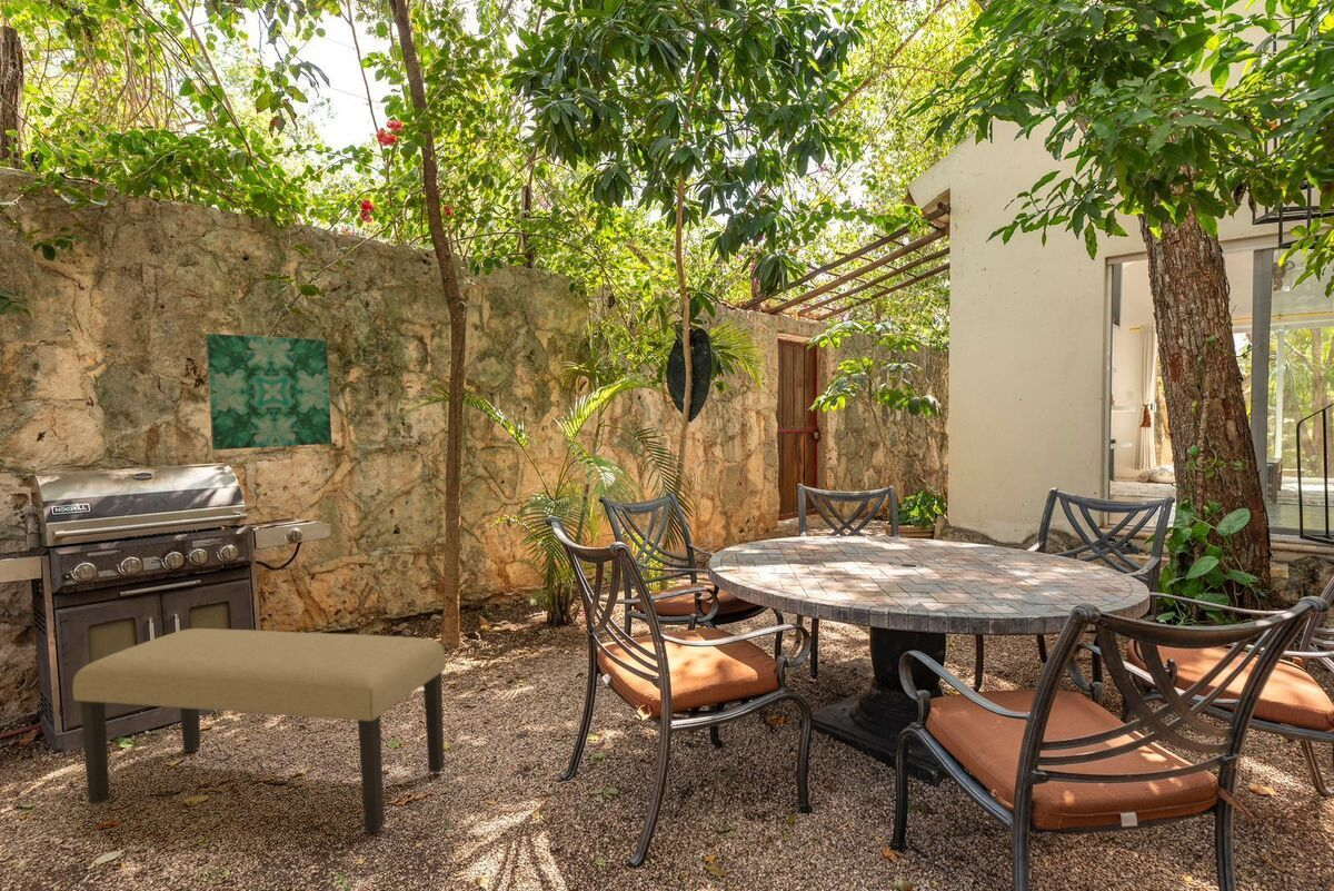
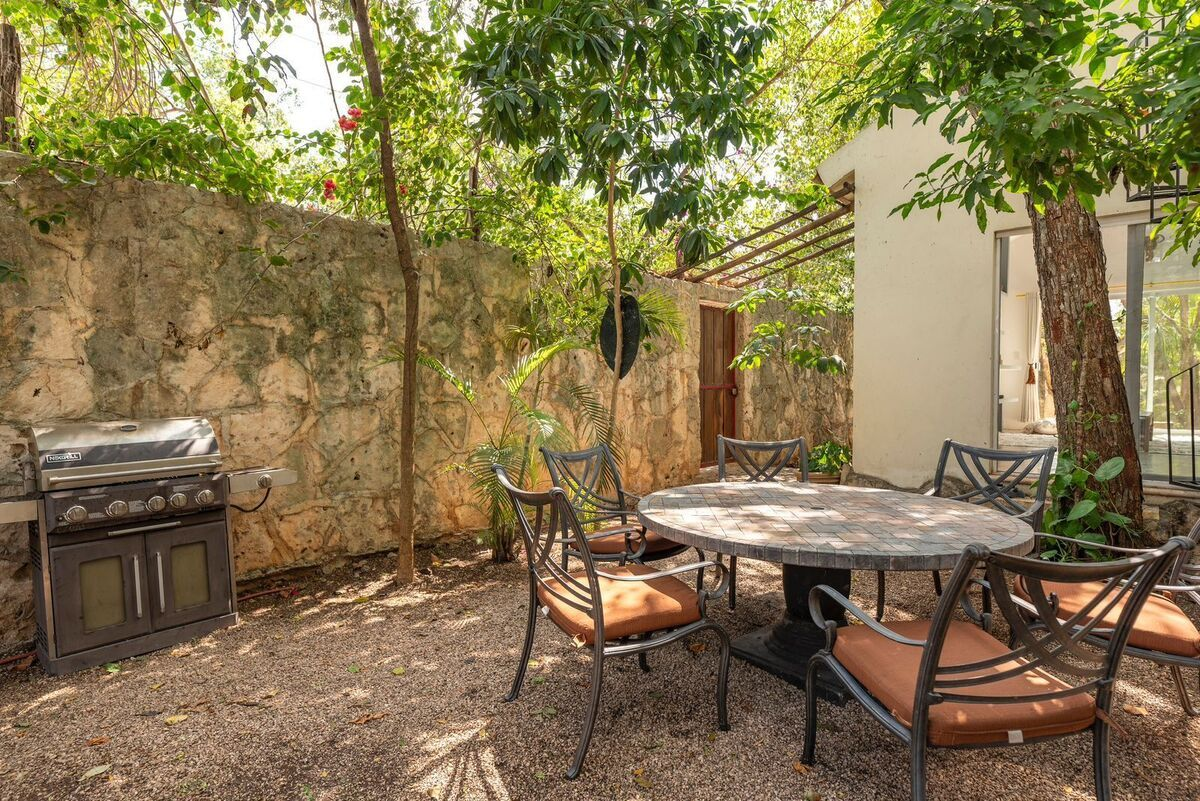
- wall art [205,333,332,451]
- bench [71,627,447,834]
